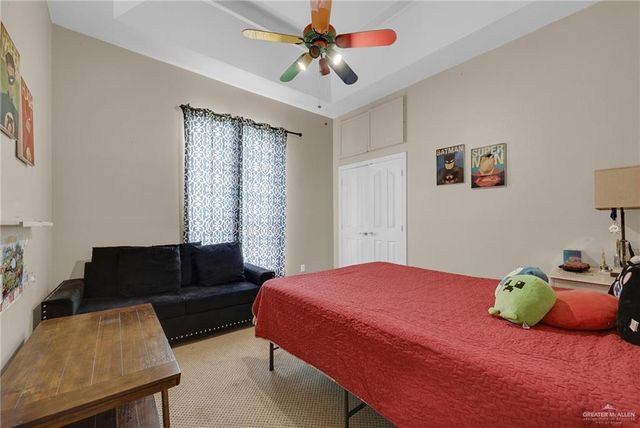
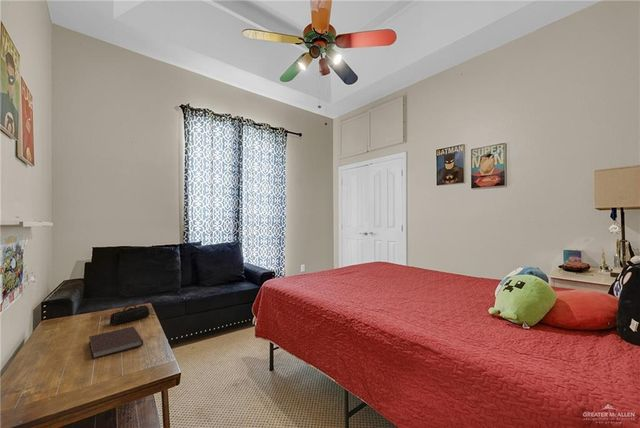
+ notebook [88,326,144,360]
+ pencil case [109,304,151,326]
